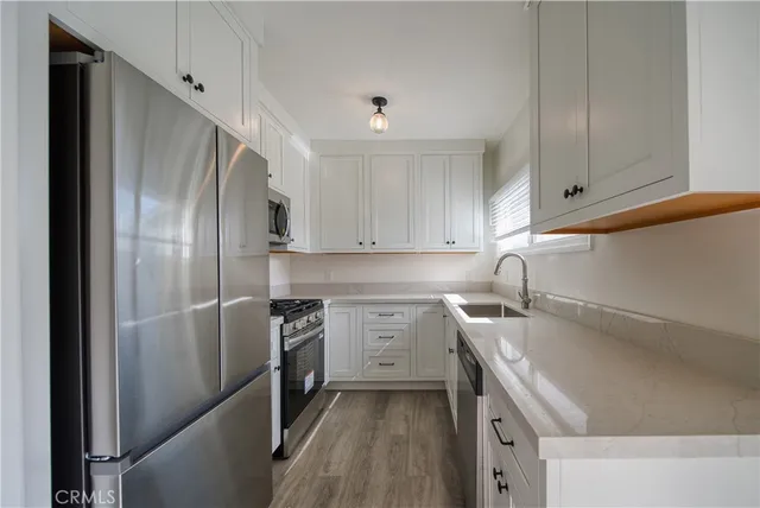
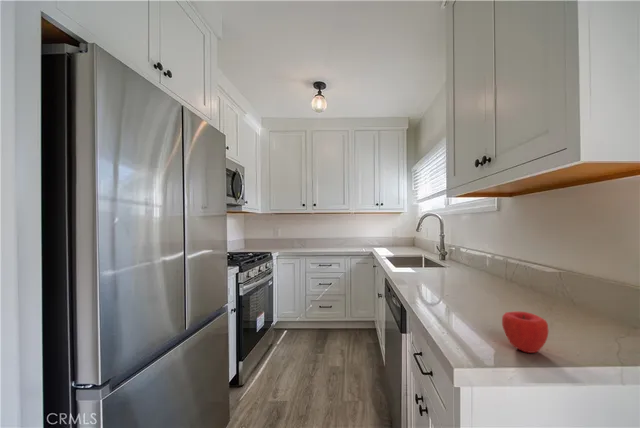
+ apple [501,311,549,354]
